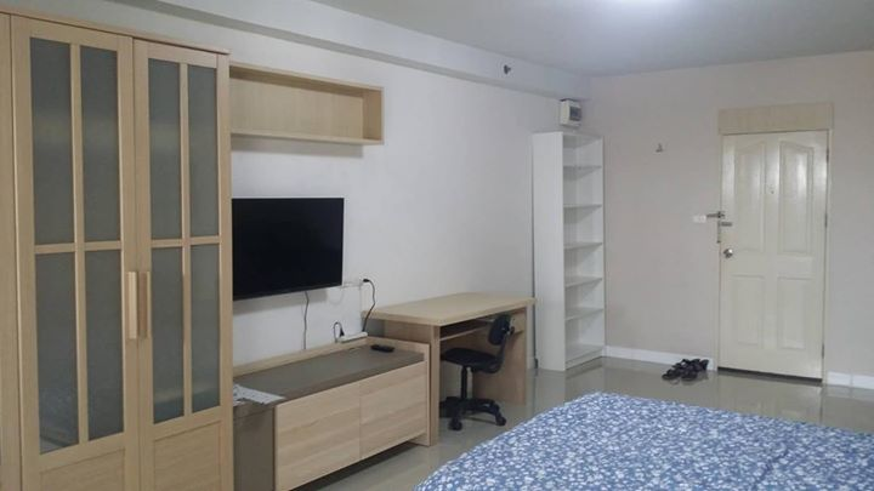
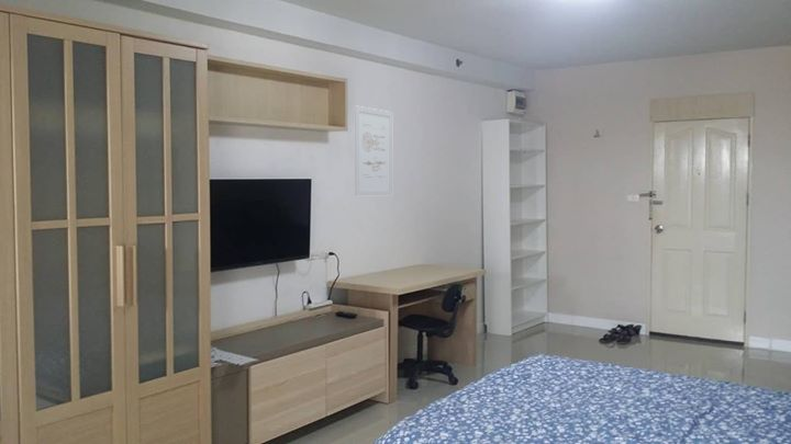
+ wall art [354,105,393,196]
